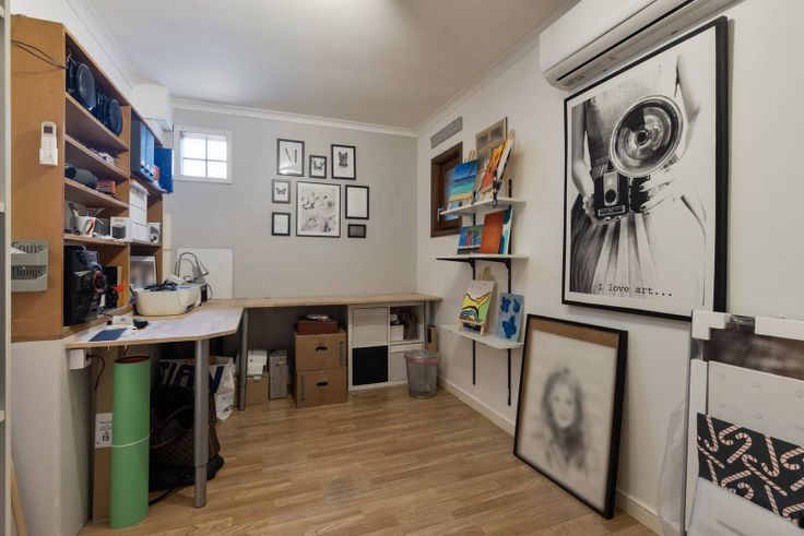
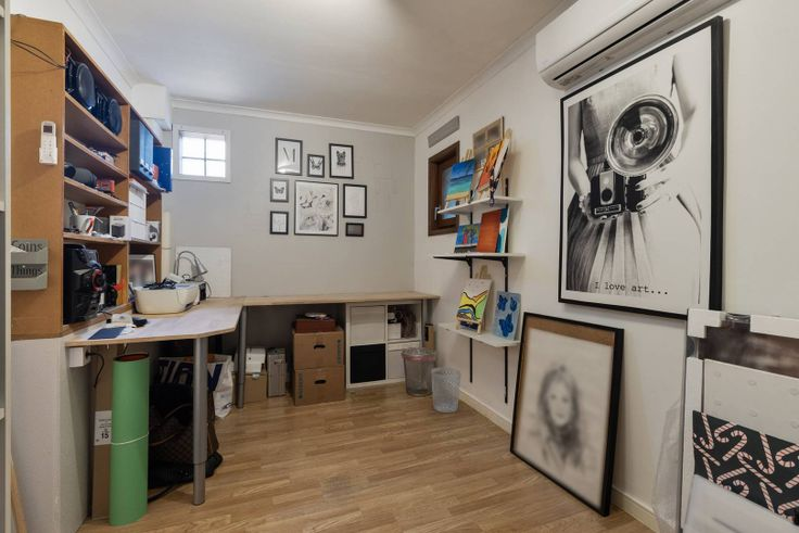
+ wastebasket [430,366,462,414]
